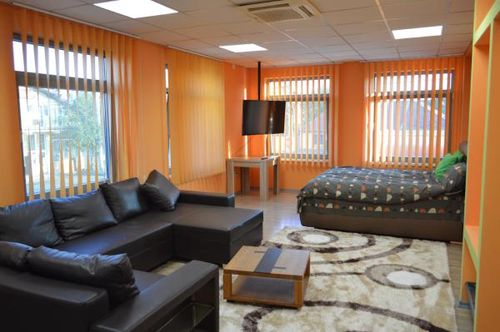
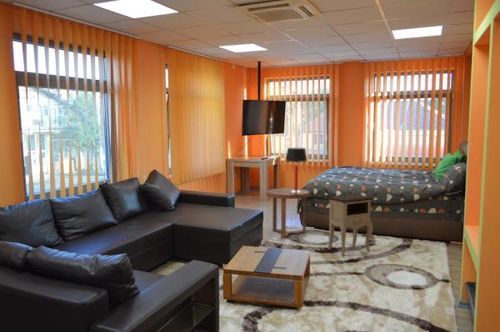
+ nightstand [327,193,374,257]
+ side table [265,187,310,240]
+ table lamp [285,147,308,192]
